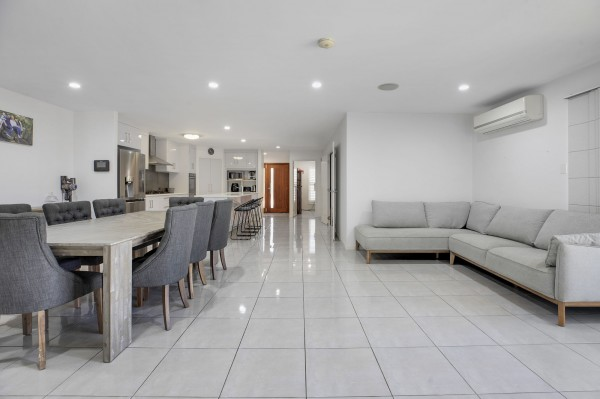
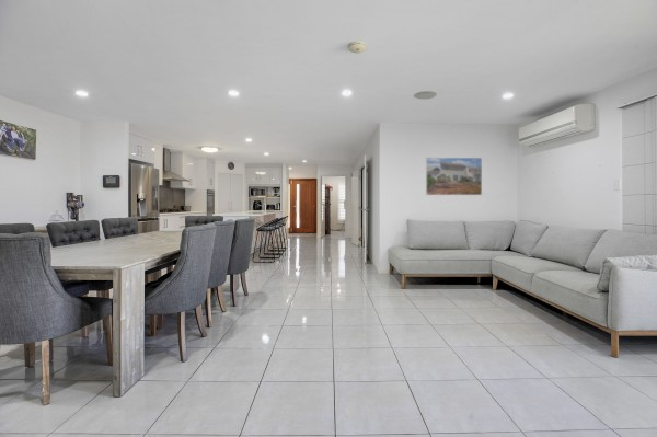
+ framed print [425,157,483,196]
